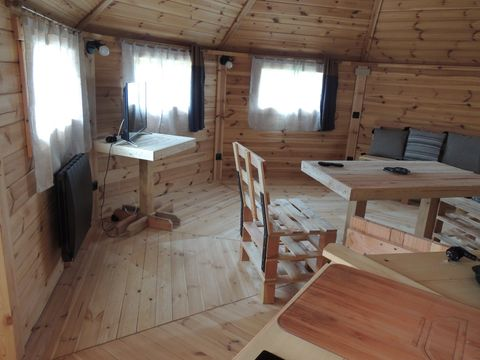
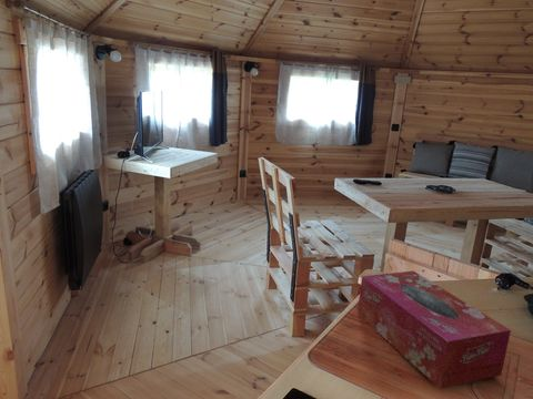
+ tissue box [356,270,512,390]
